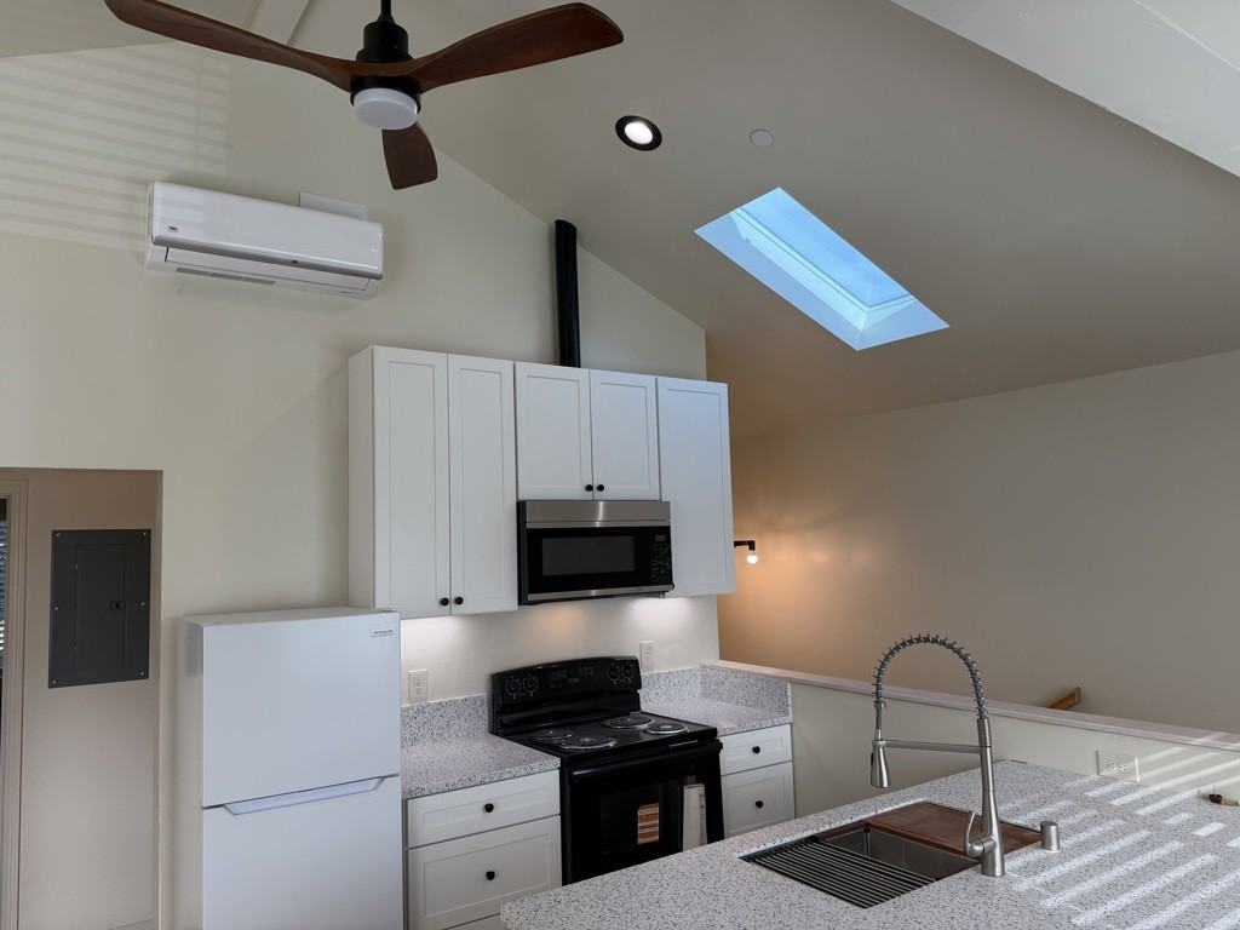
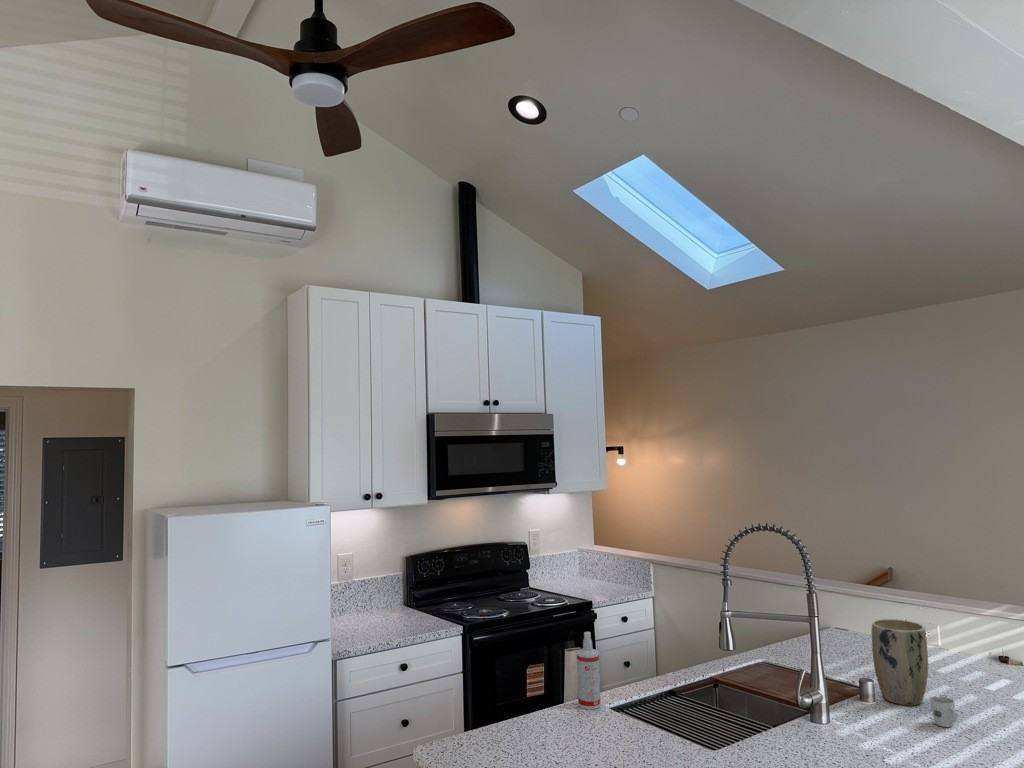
+ plant pot [871,618,929,706]
+ cup [929,695,958,728]
+ spray bottle [576,631,601,710]
